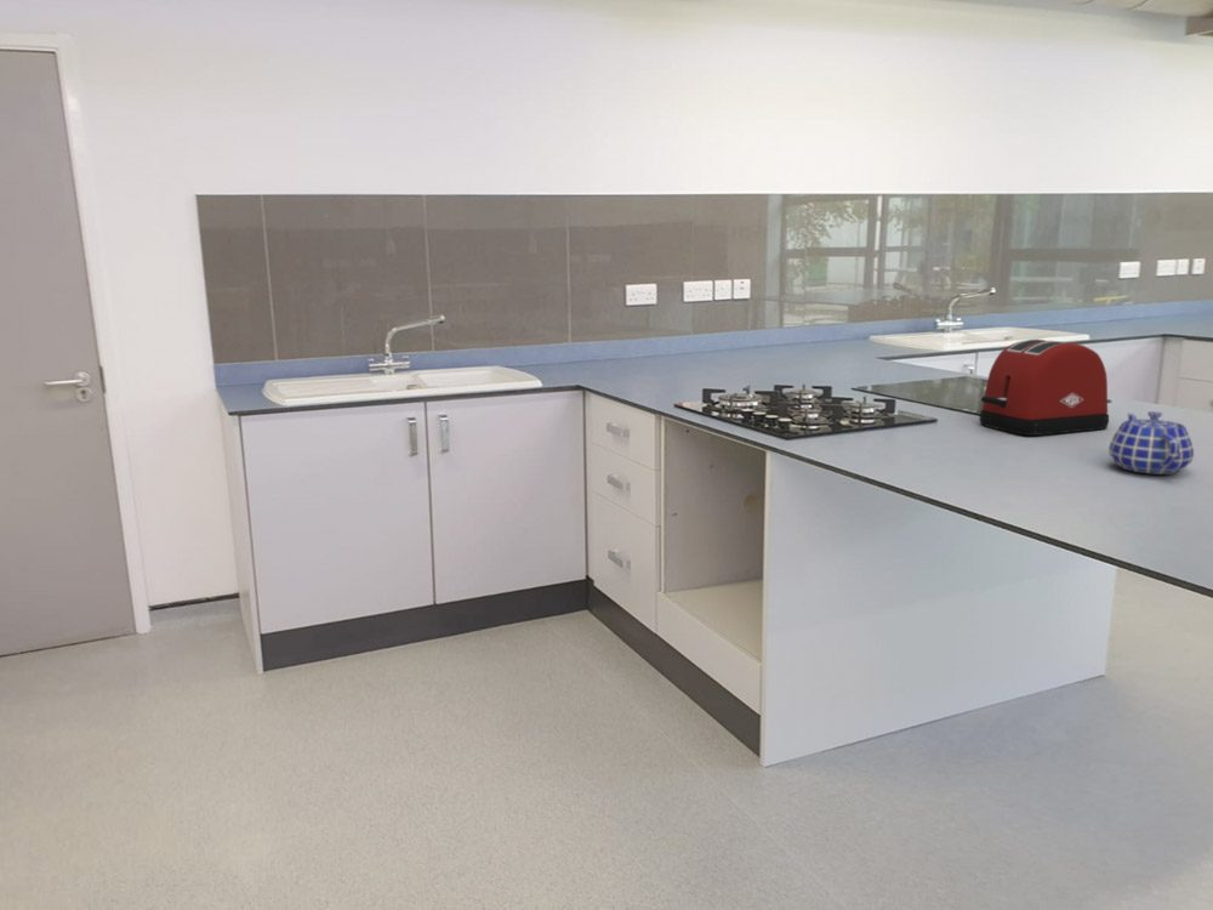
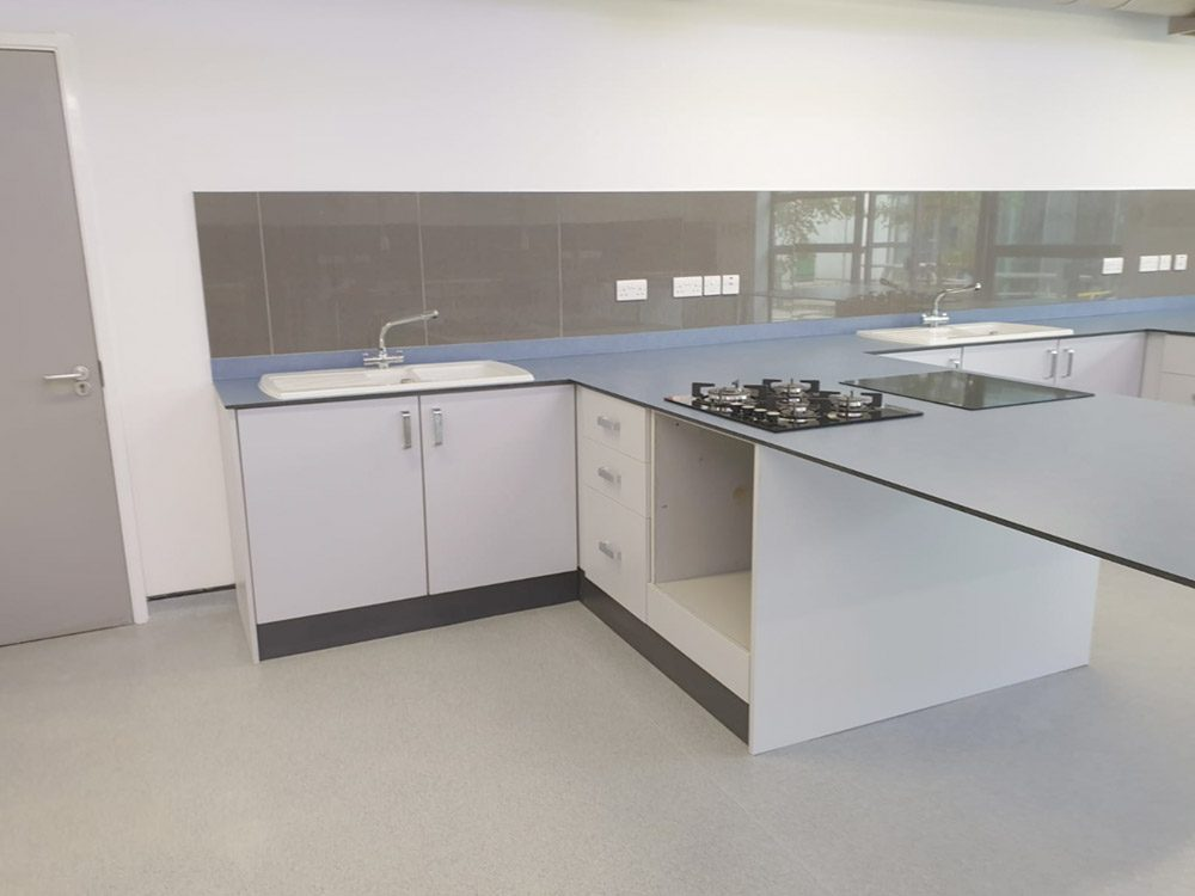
- teapot [1107,410,1195,476]
- toaster [979,337,1110,437]
